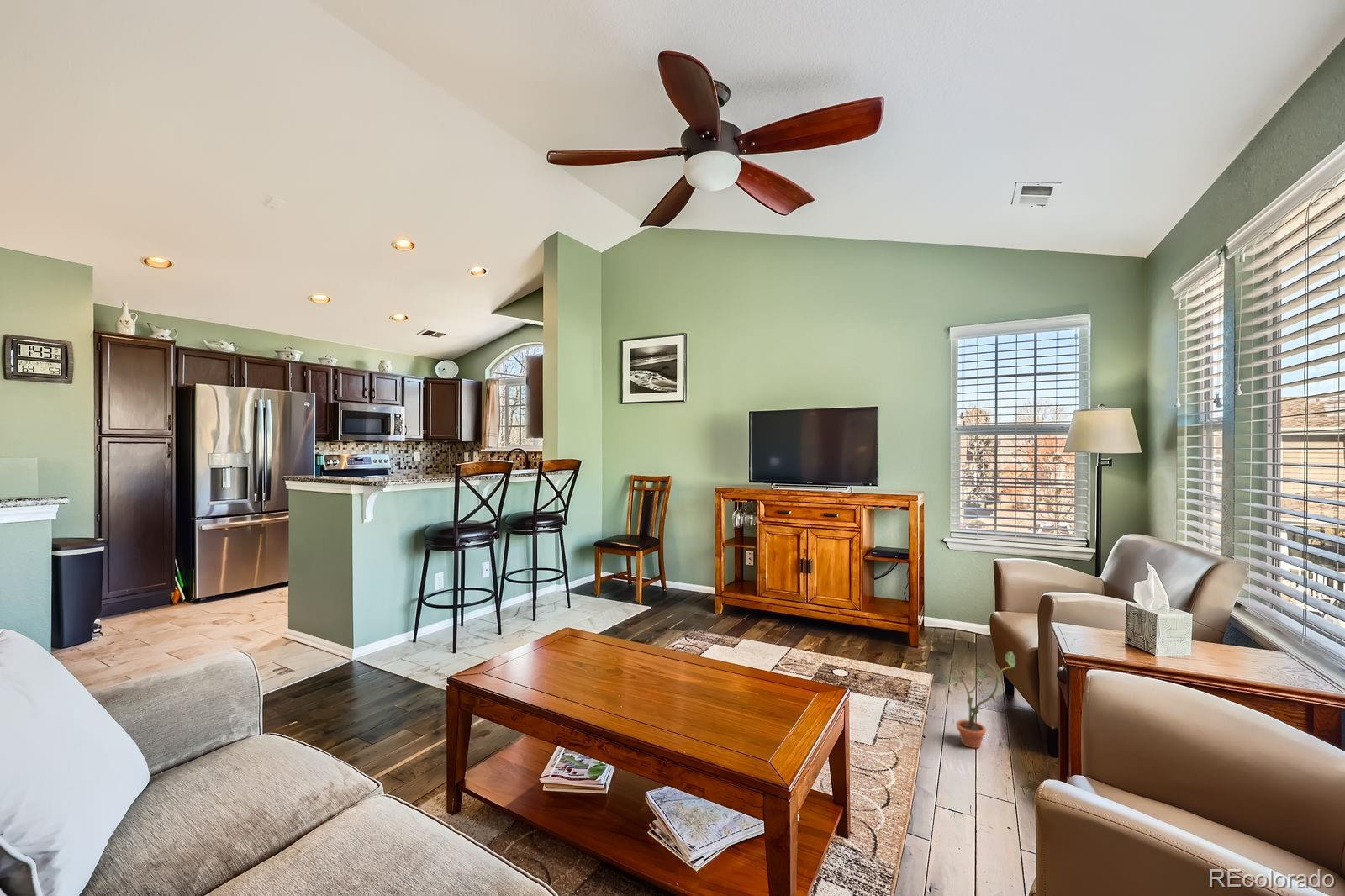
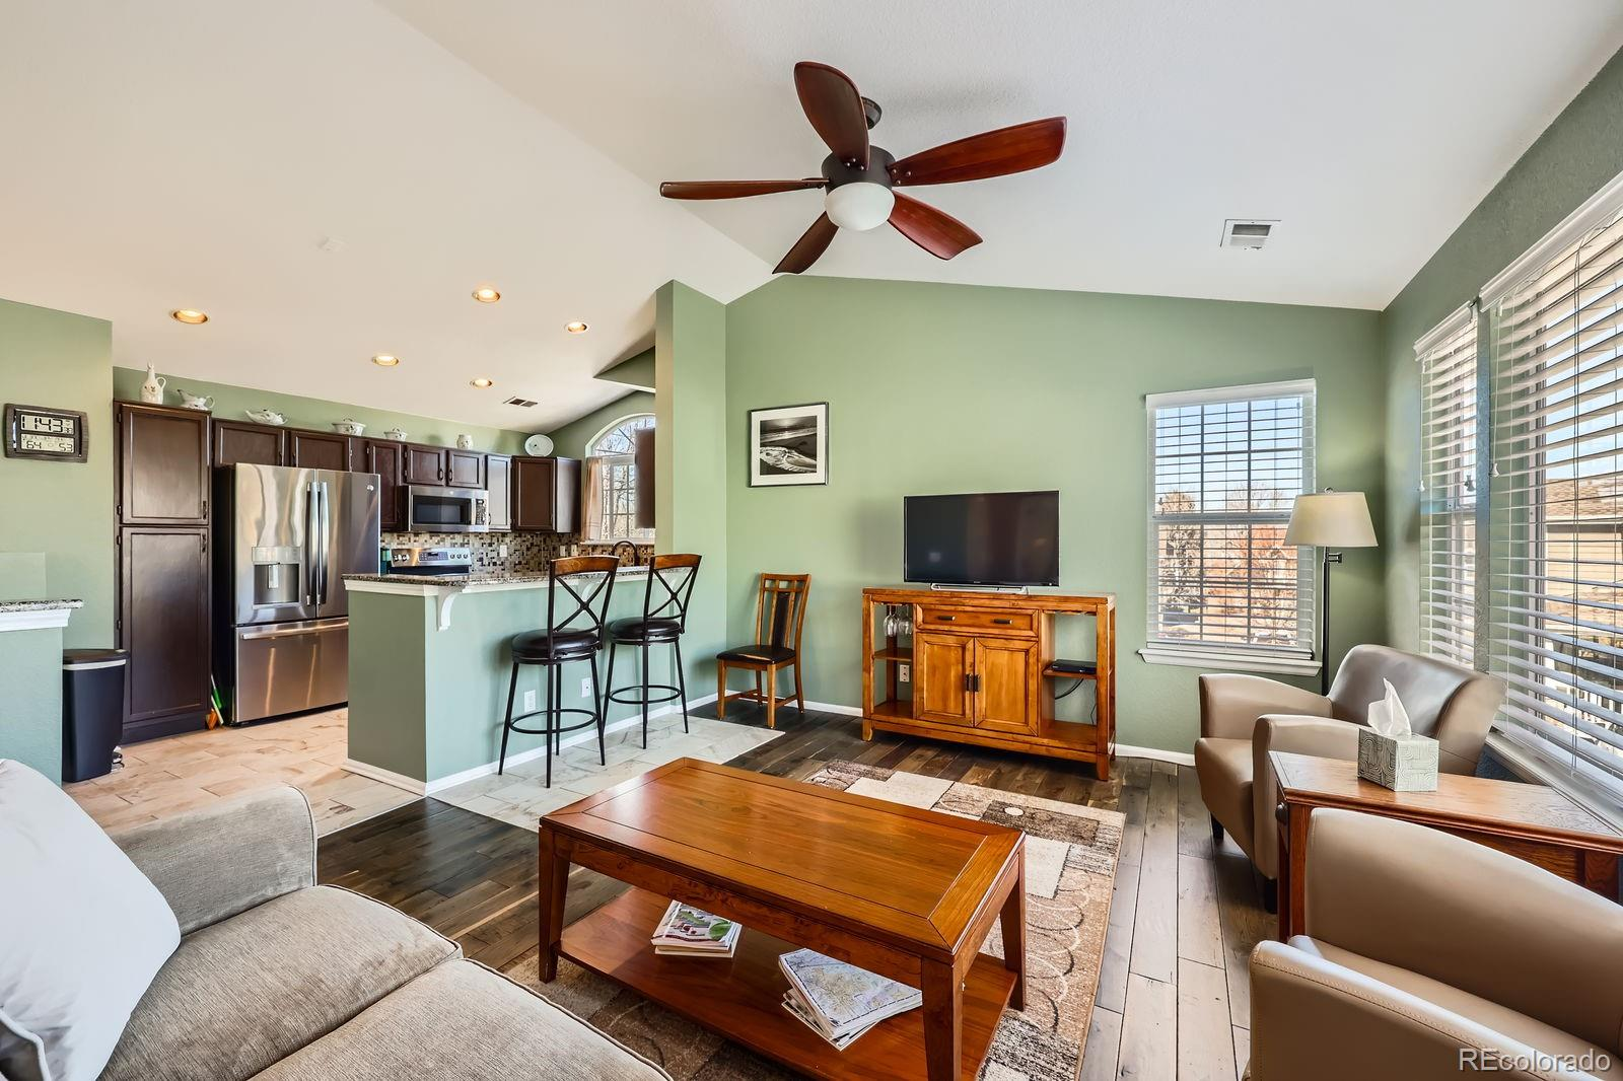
- potted plant [942,651,1016,749]
